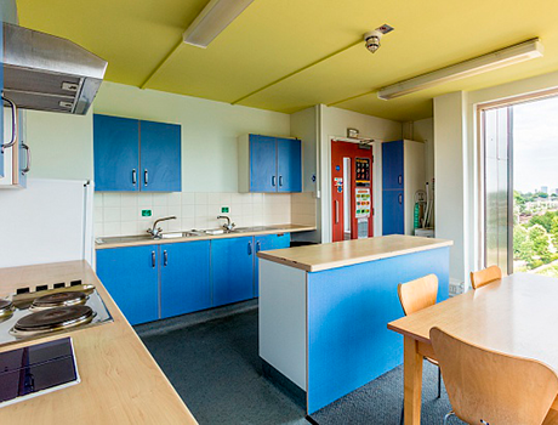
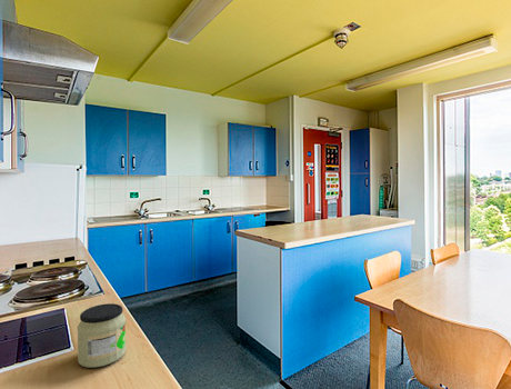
+ jar [77,302,127,369]
